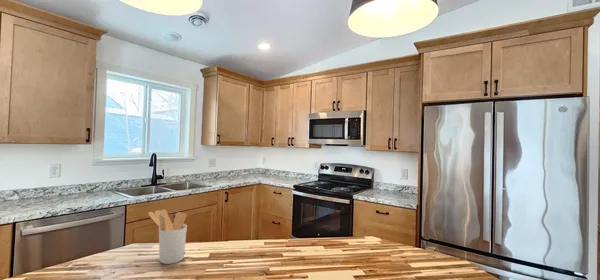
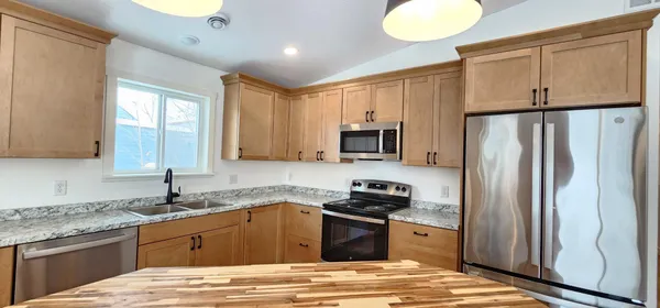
- utensil holder [147,208,188,265]
